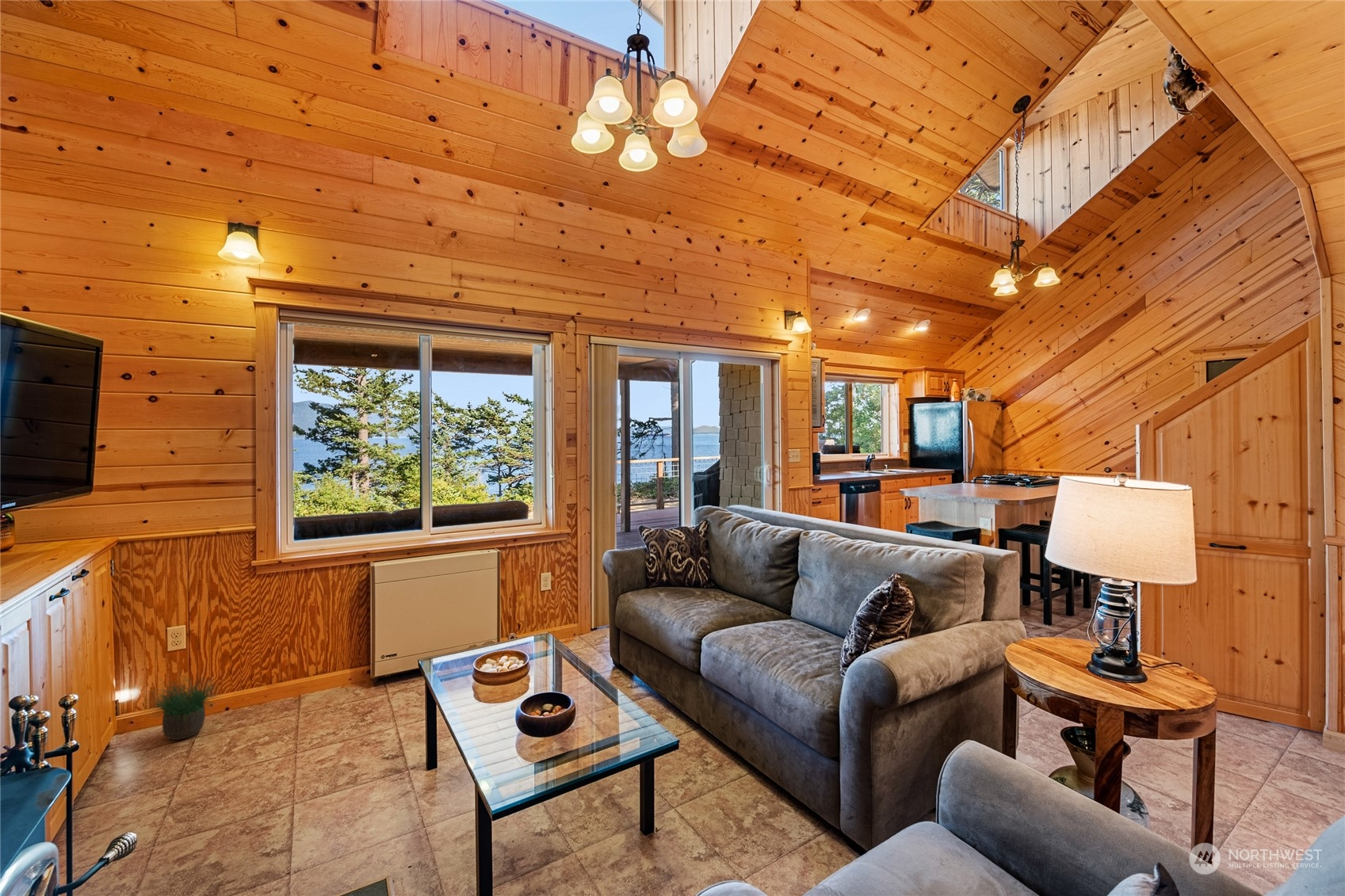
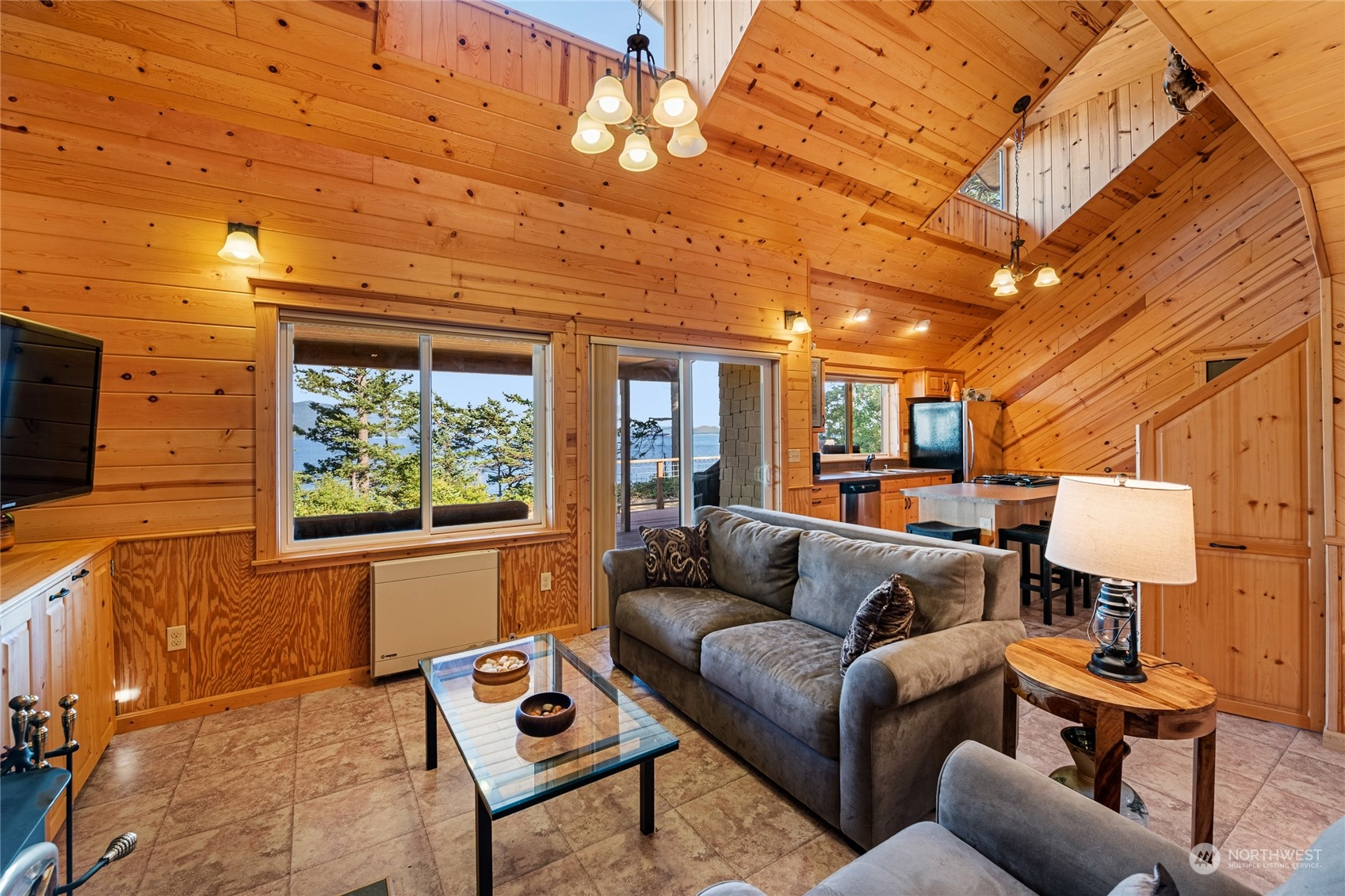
- potted plant [132,658,228,741]
